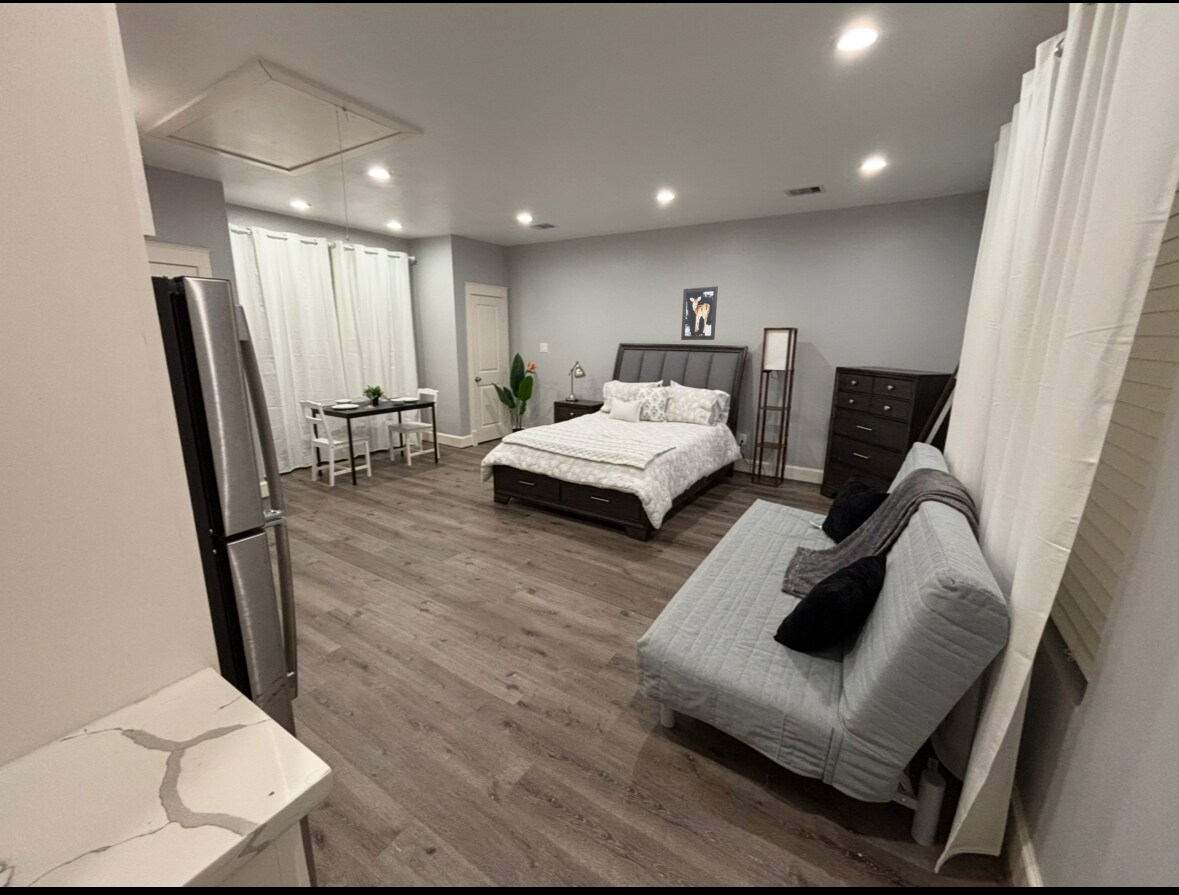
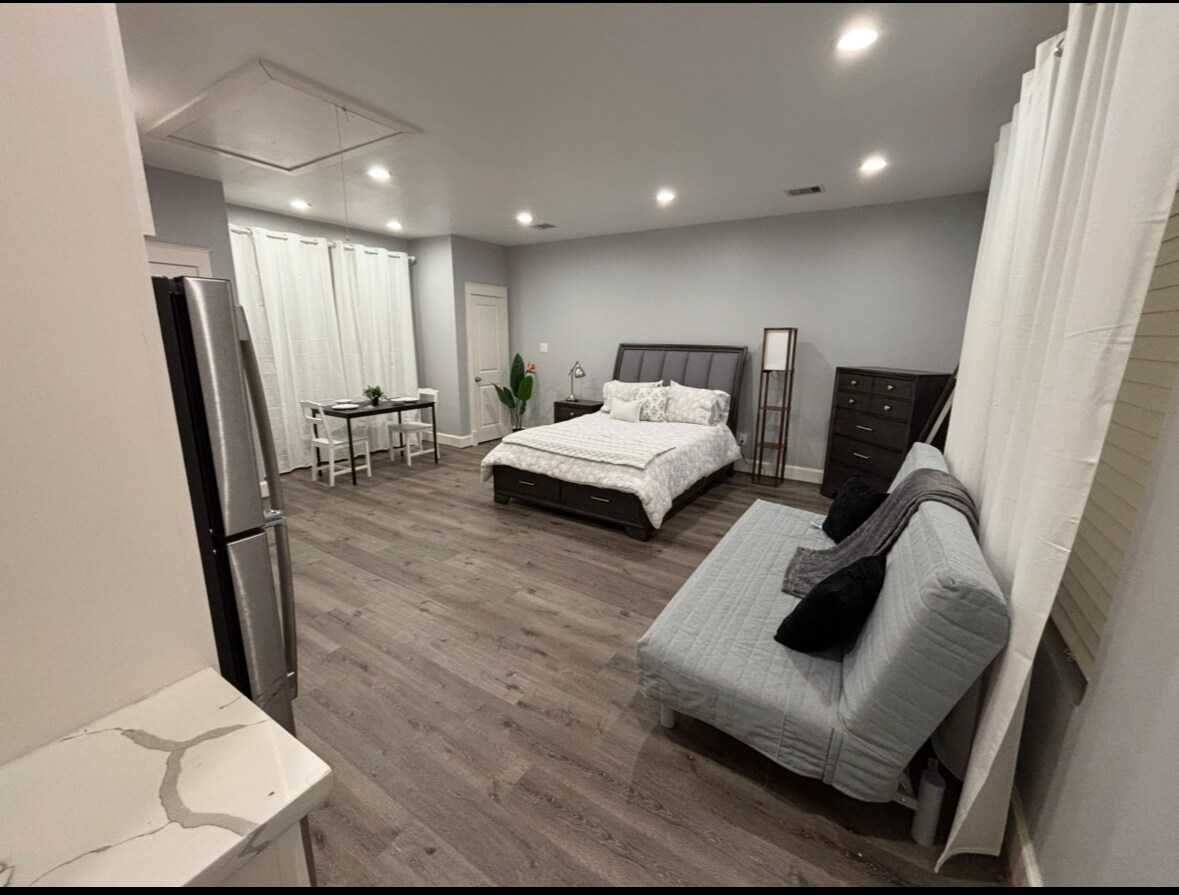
- wall art [680,285,719,341]
